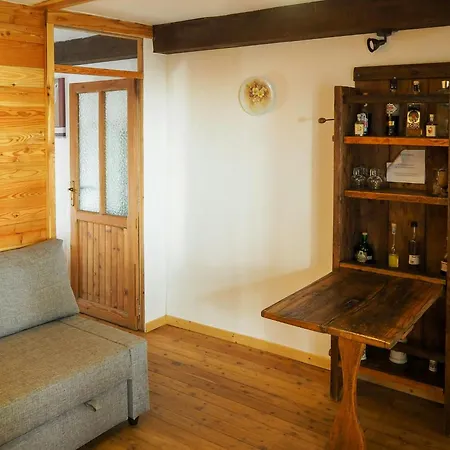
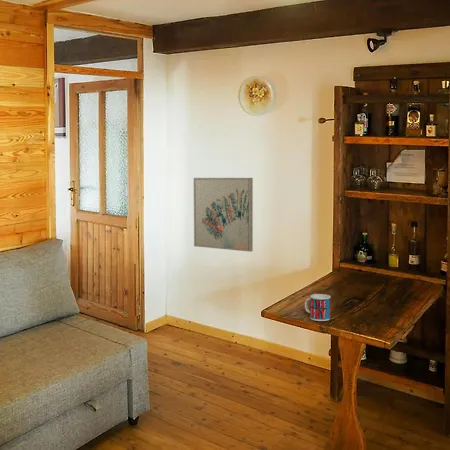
+ wall art [193,177,254,253]
+ mug [304,293,331,322]
